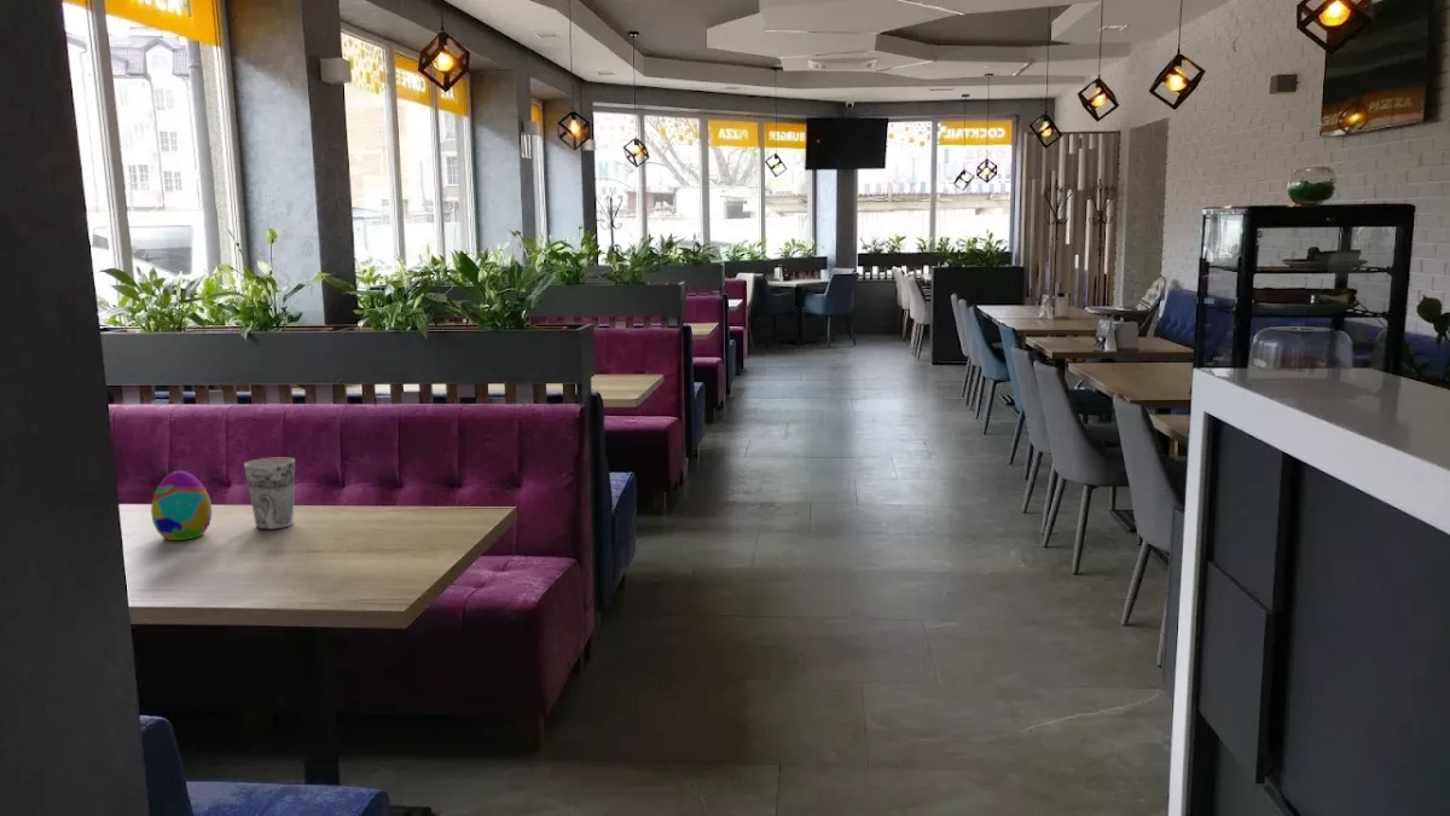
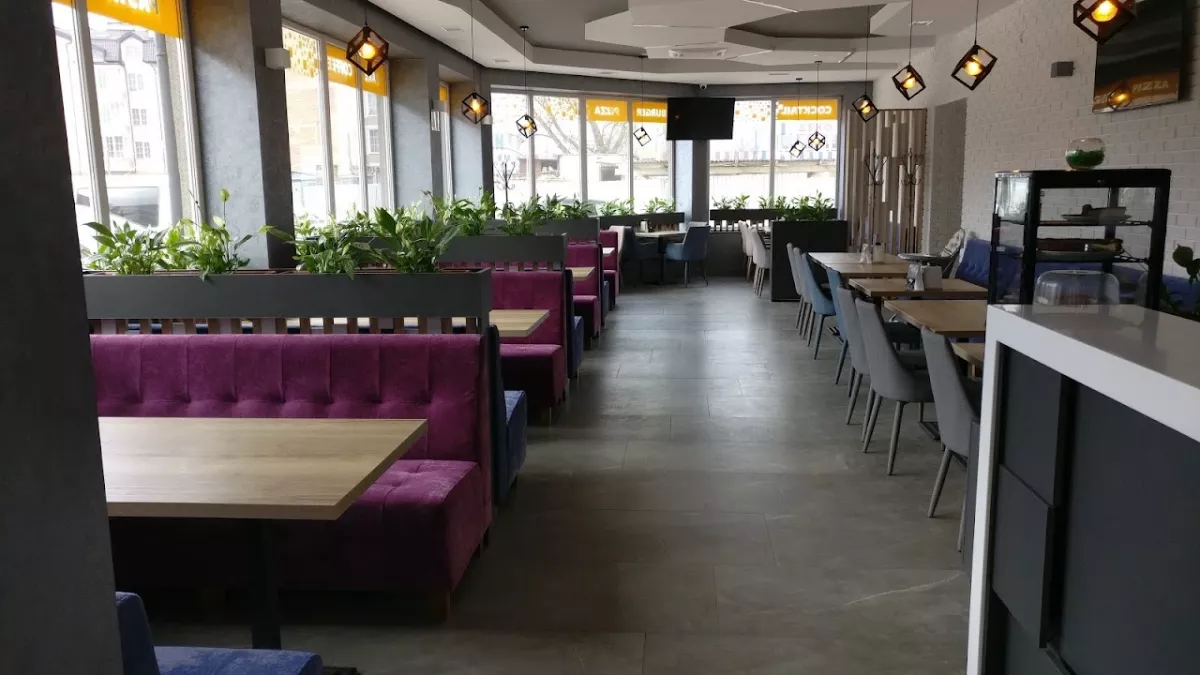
- cup [243,457,296,531]
- decorative egg [150,470,213,542]
